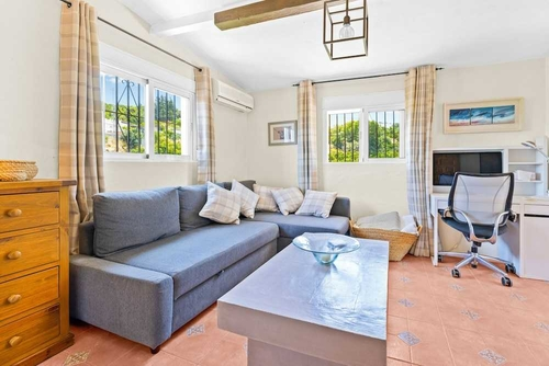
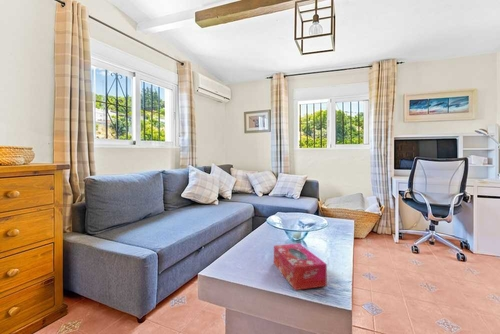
+ tissue box [273,243,328,291]
